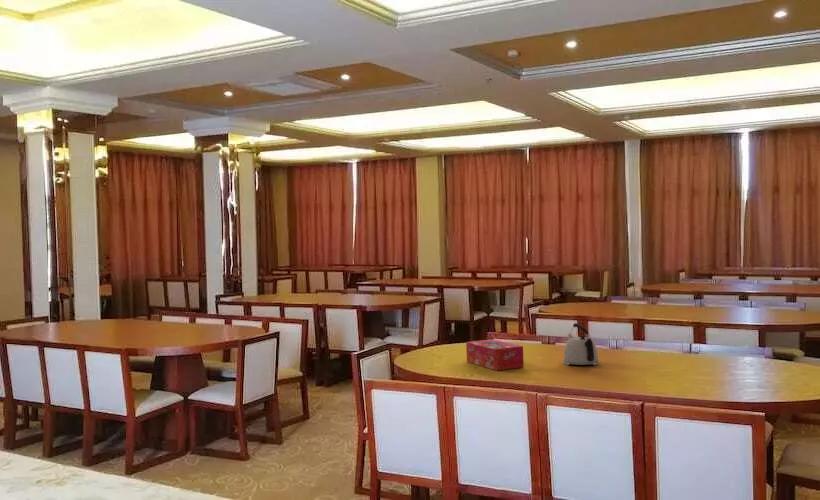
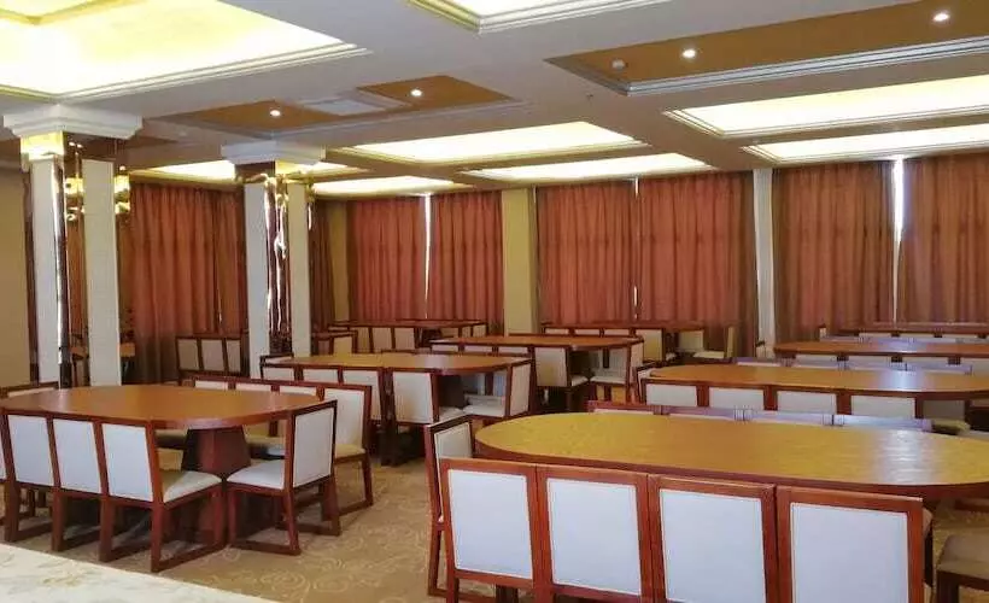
- kettle [563,322,600,366]
- tissue box [465,339,525,371]
